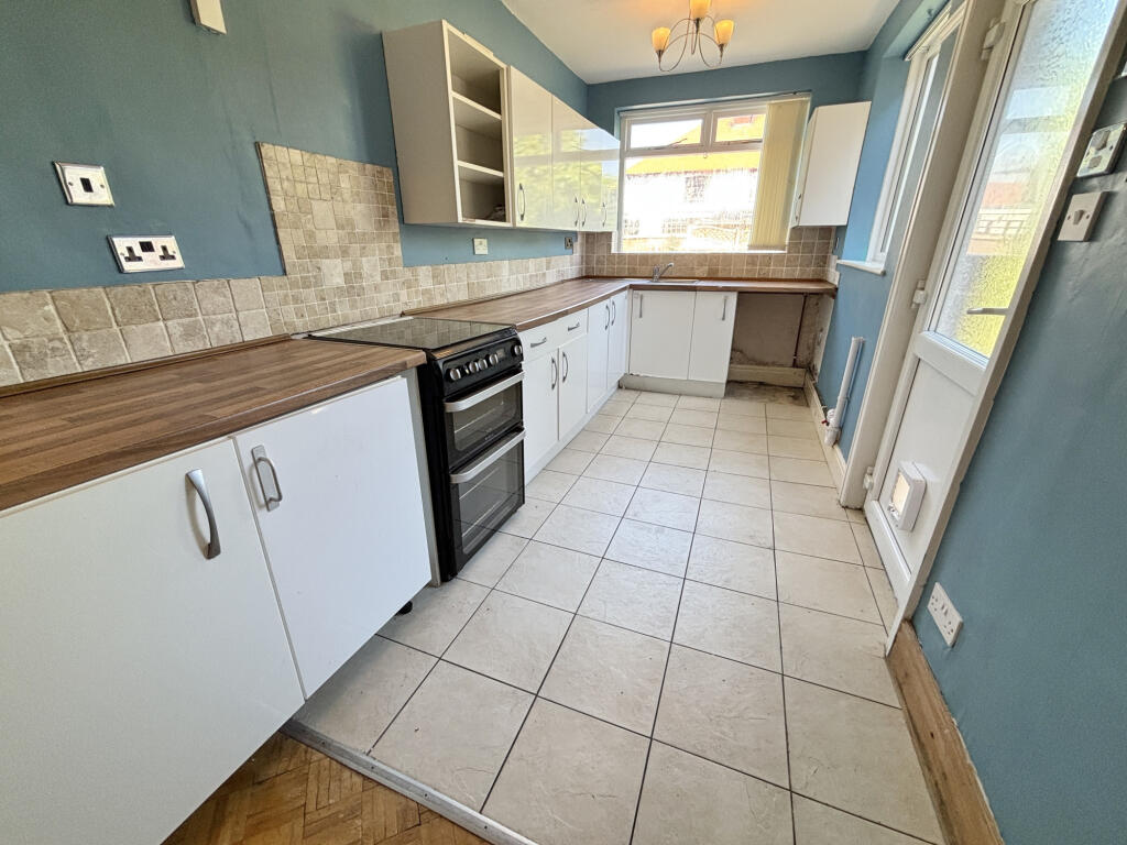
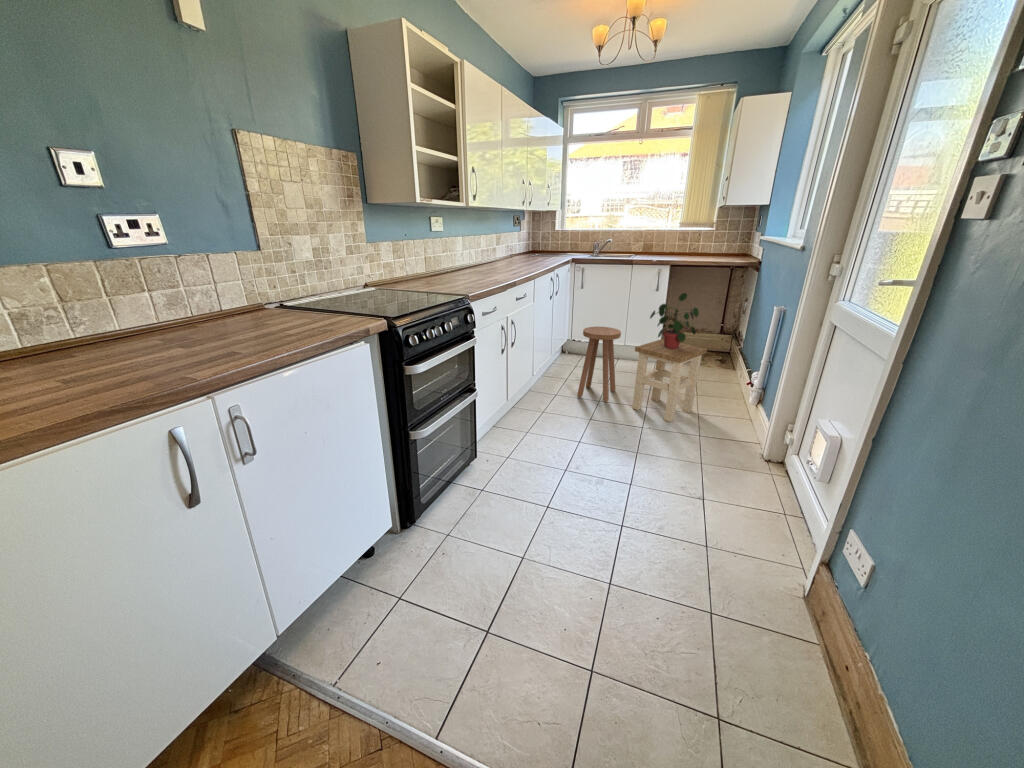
+ stool [576,326,622,403]
+ stool [632,338,708,423]
+ potted plant [649,292,700,349]
